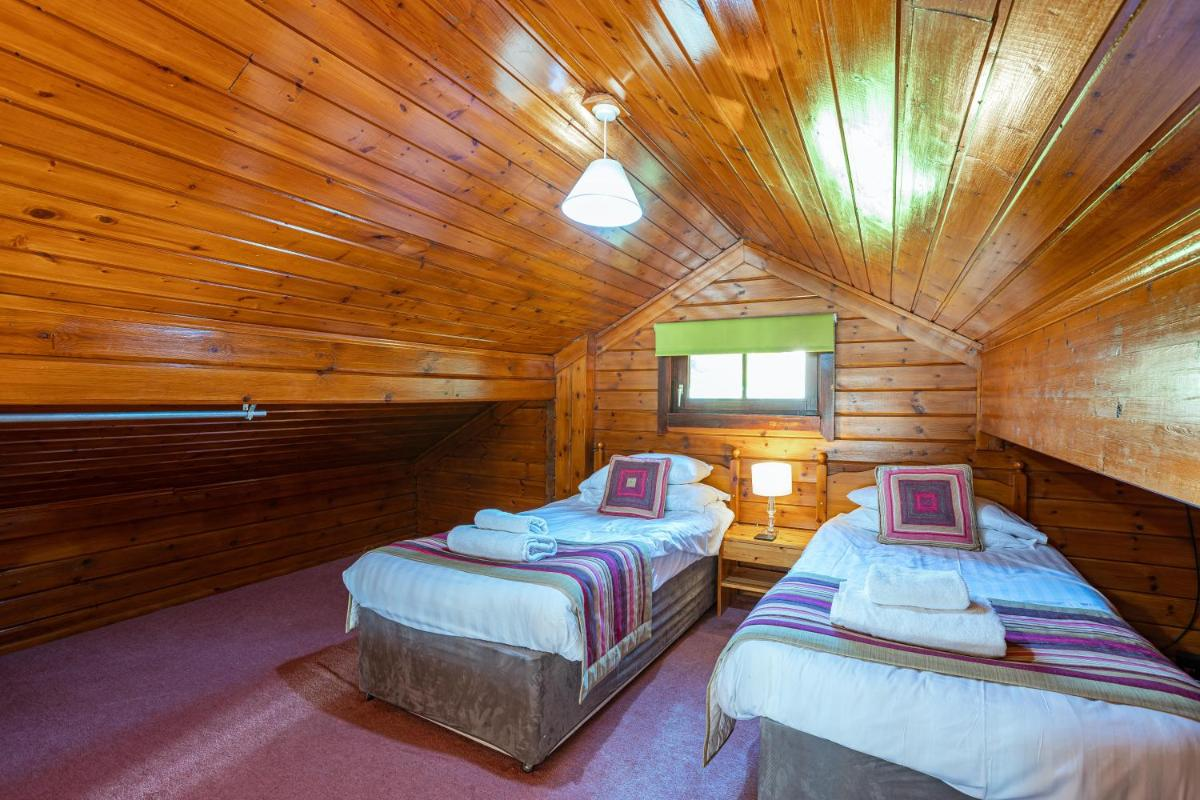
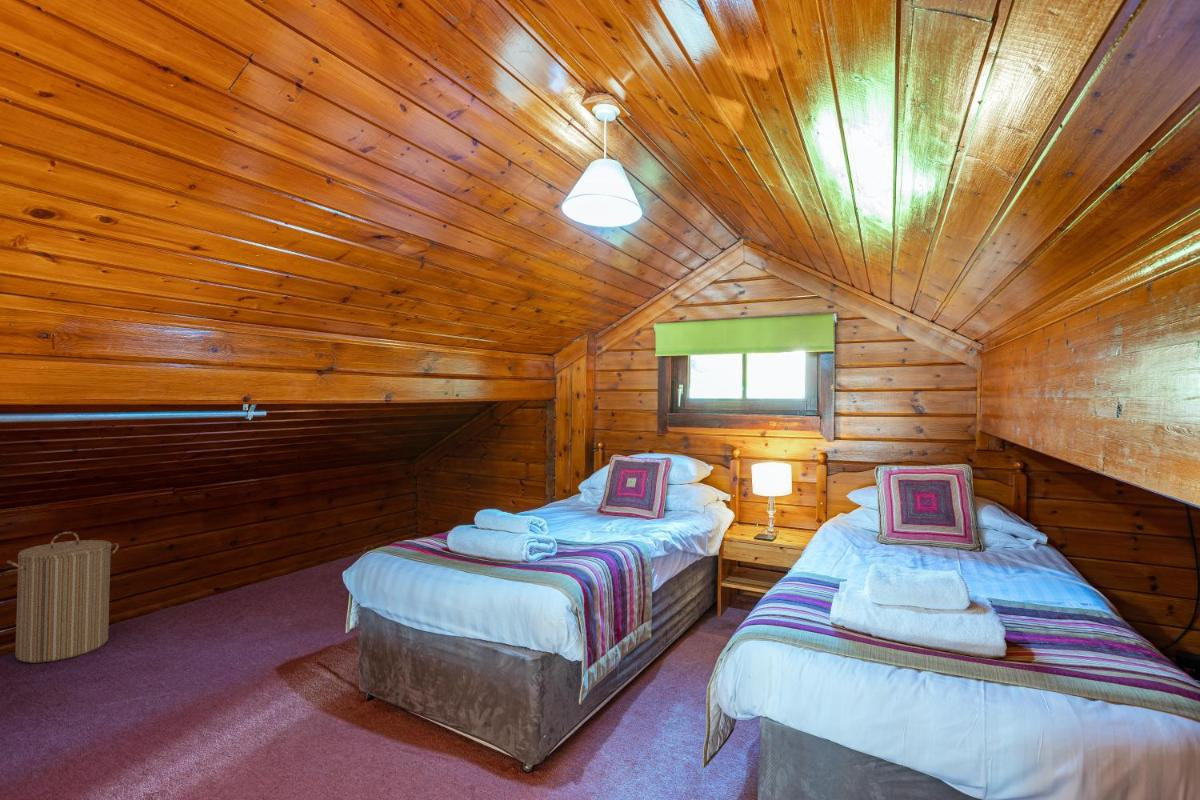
+ laundry hamper [6,531,120,664]
